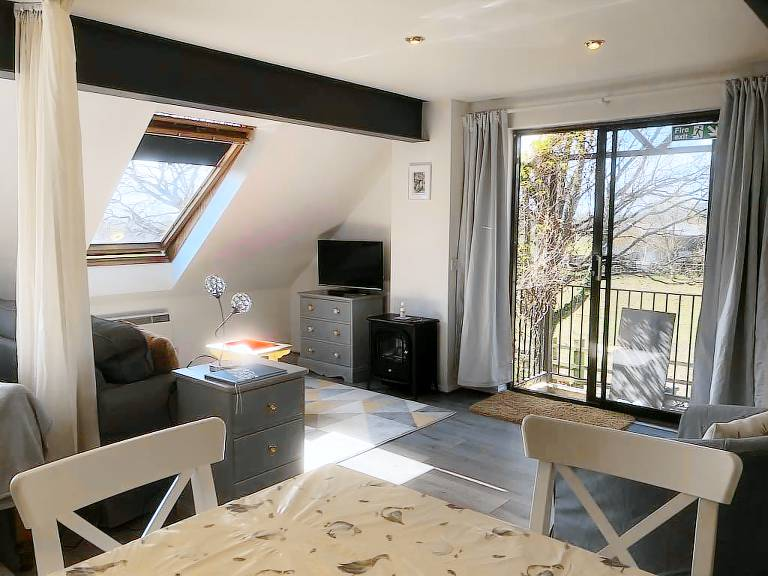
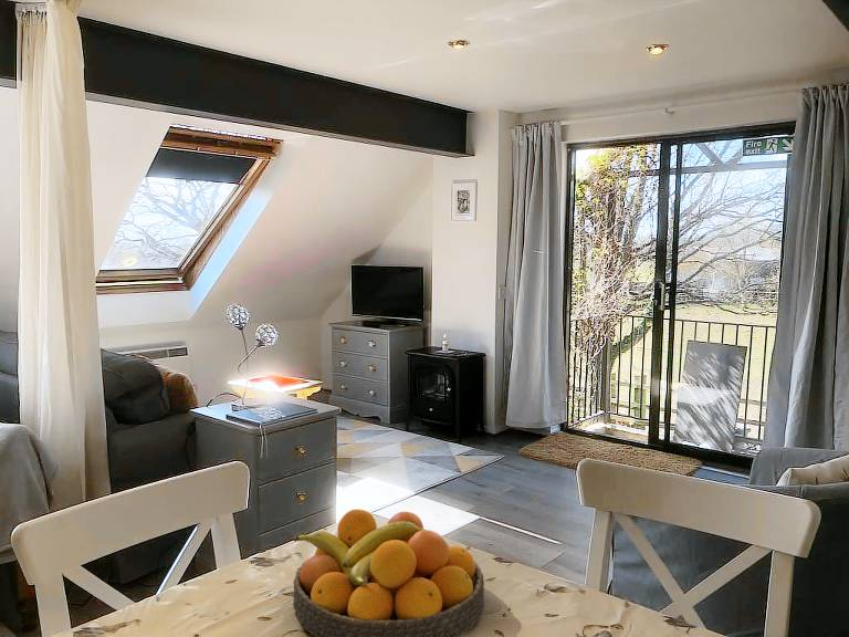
+ fruit bowl [292,509,485,637]
